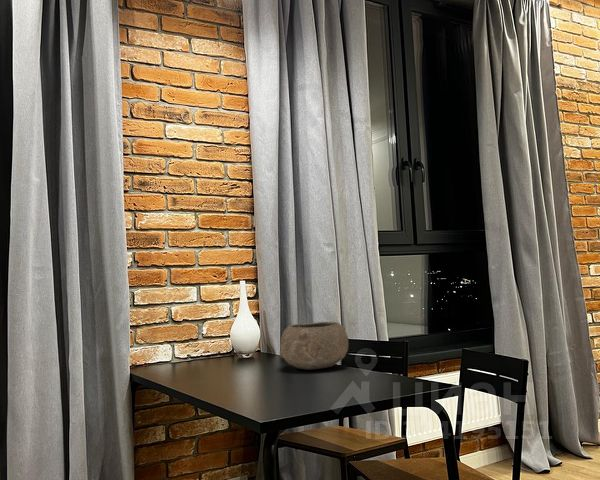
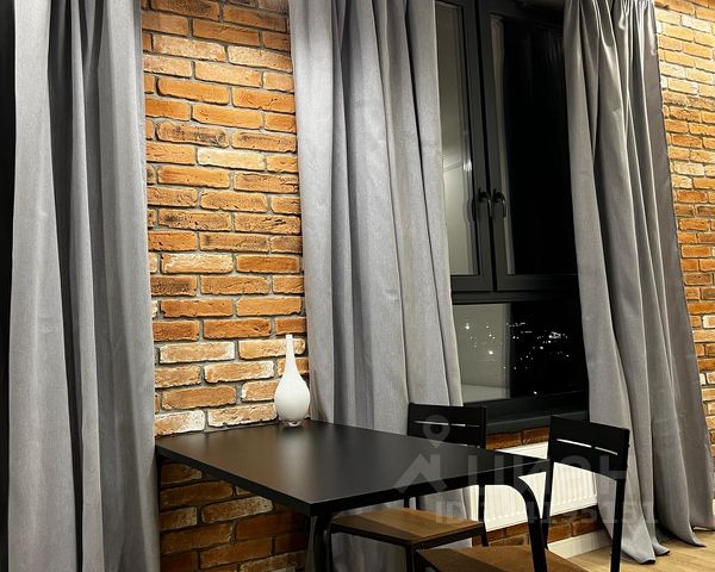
- bowl [279,321,349,371]
